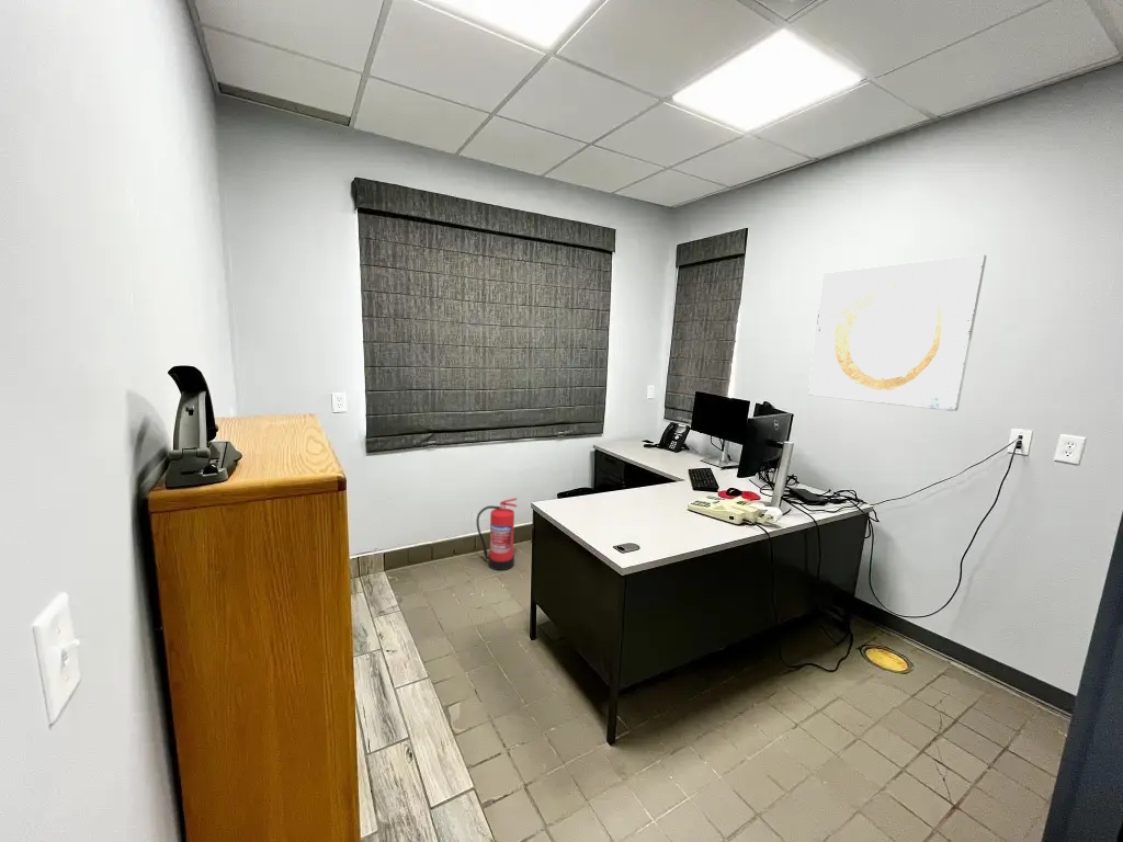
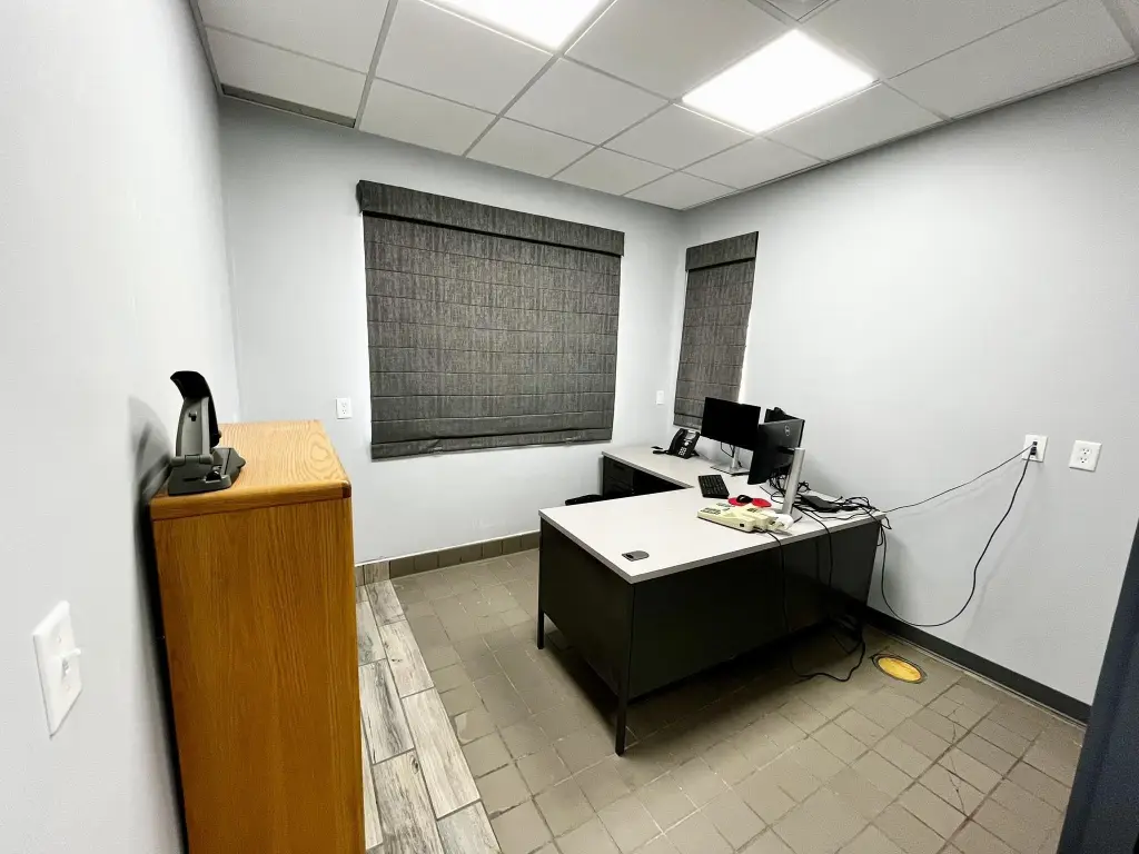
- wall art [807,253,987,412]
- fire extinguisher [476,497,518,571]
